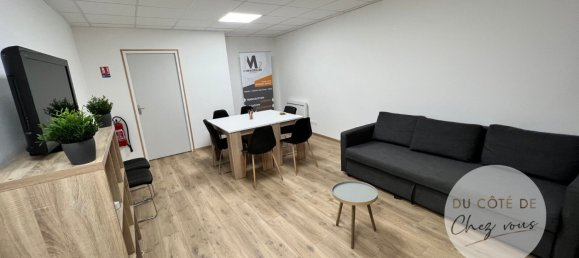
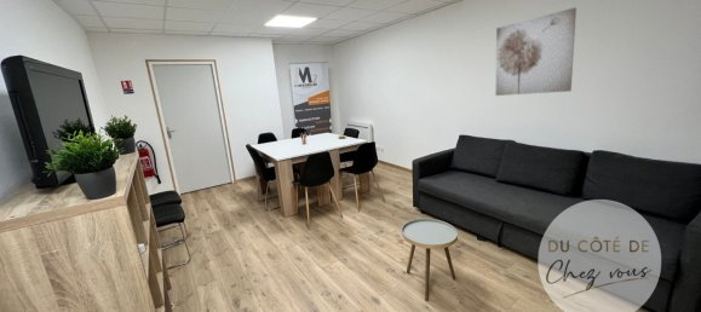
+ wall art [494,6,578,97]
